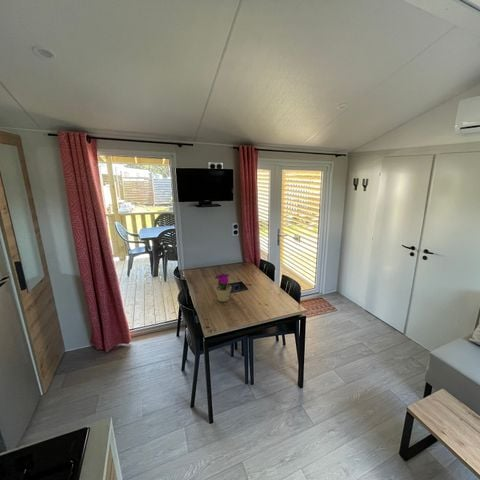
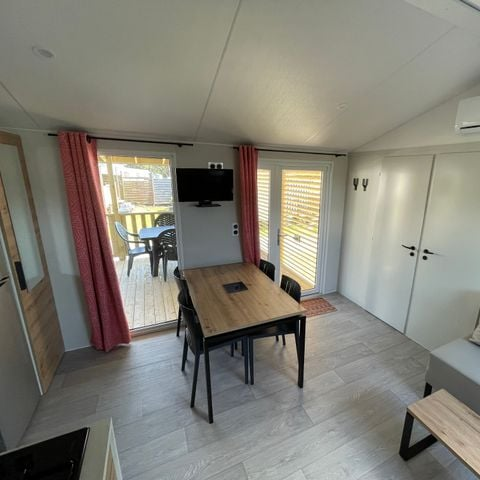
- flower pot [214,273,232,303]
